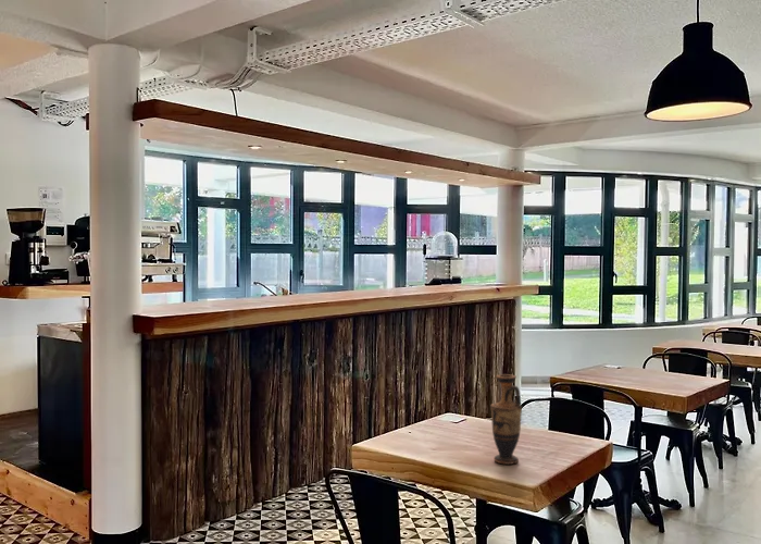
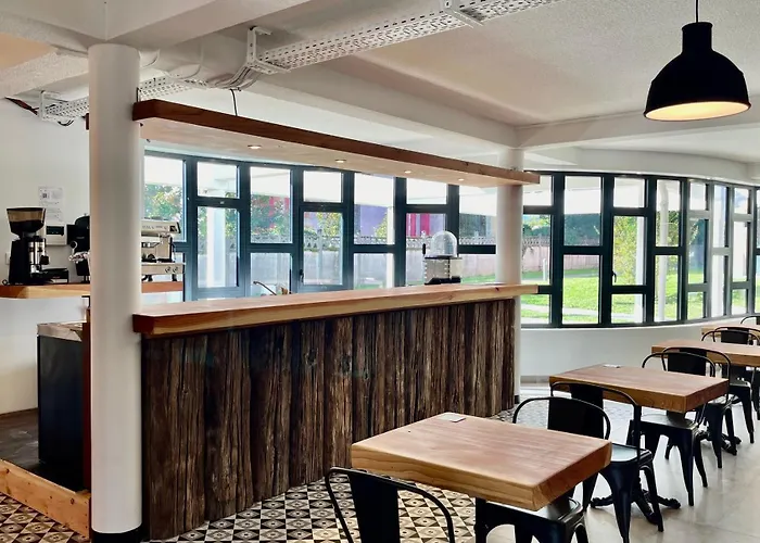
- vase [489,373,523,466]
